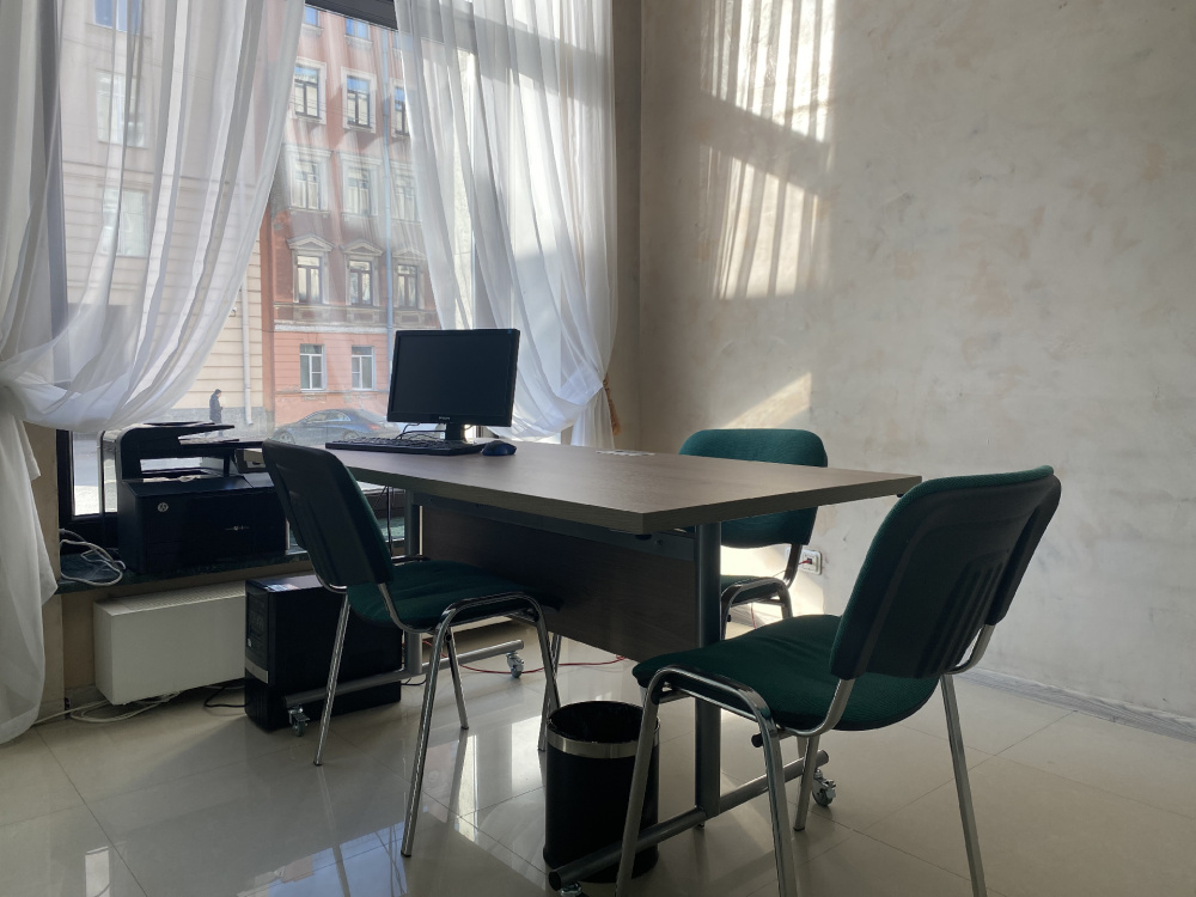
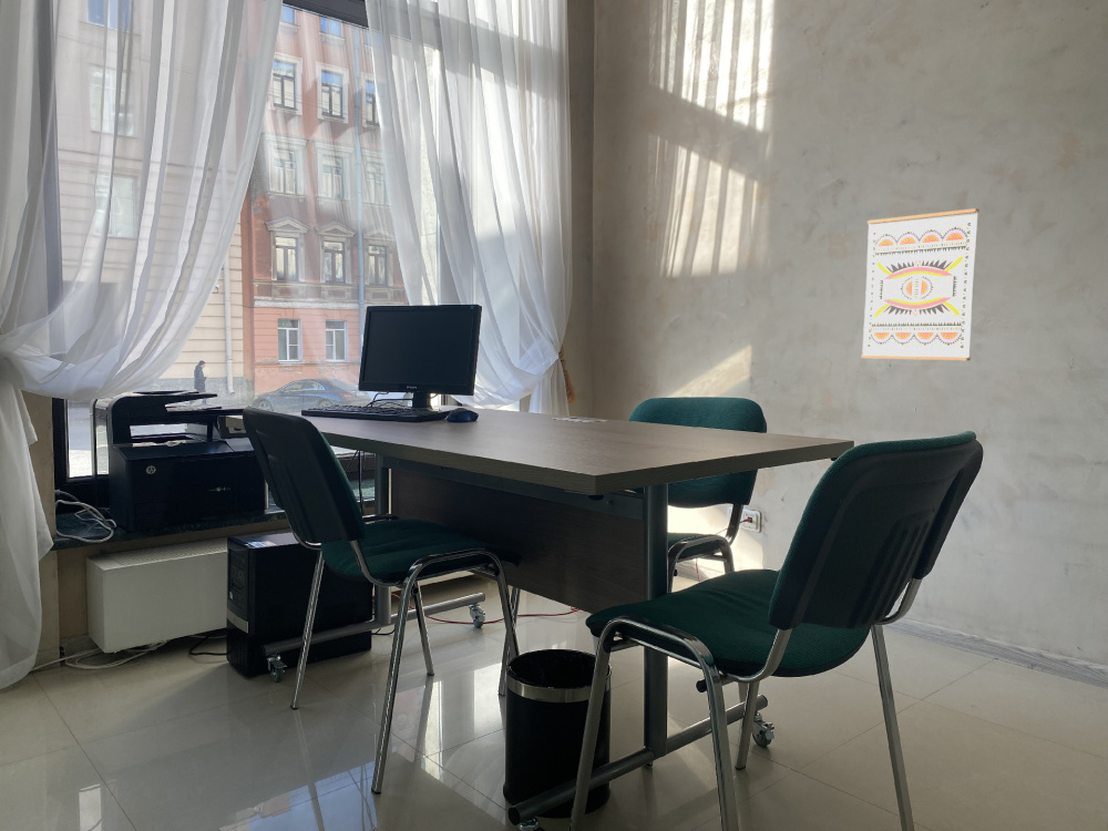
+ wall art [860,207,981,361]
